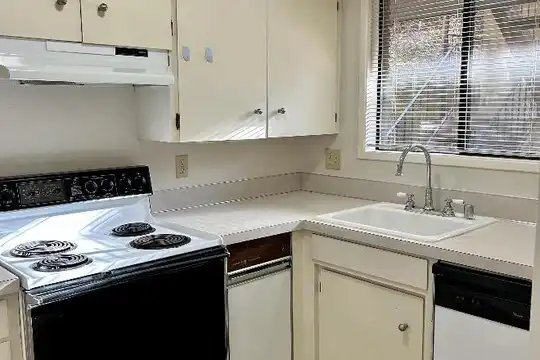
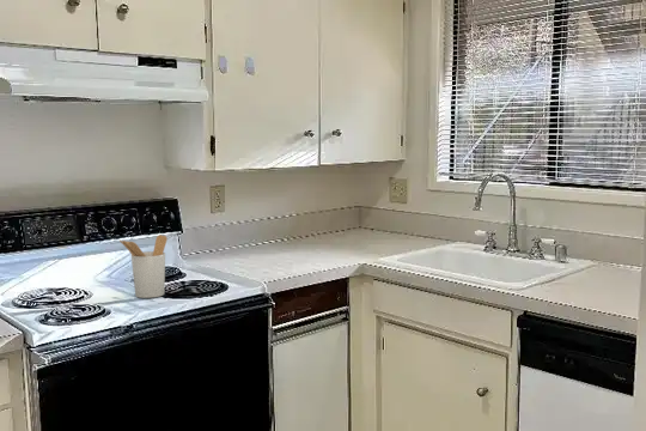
+ utensil holder [118,233,169,299]
